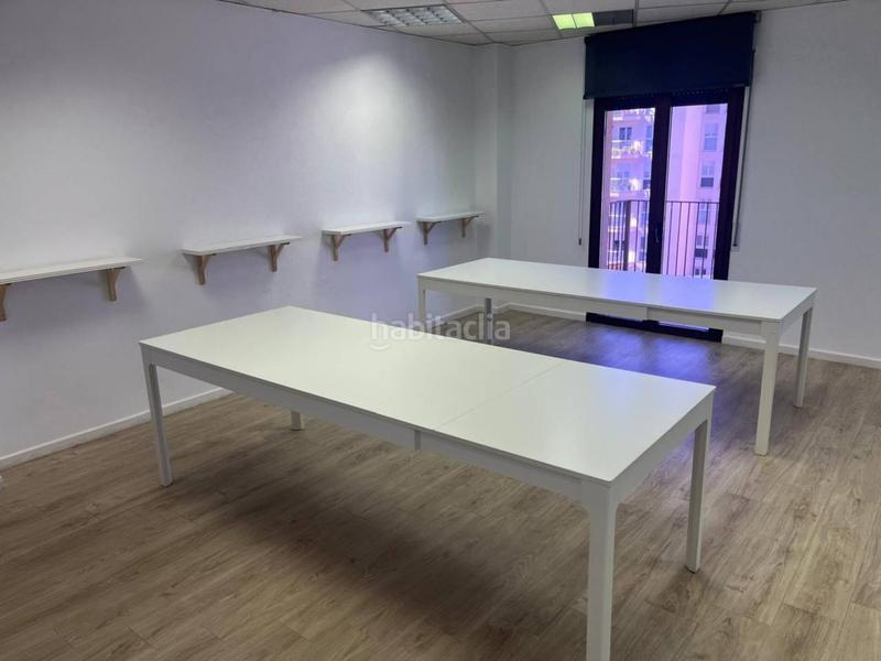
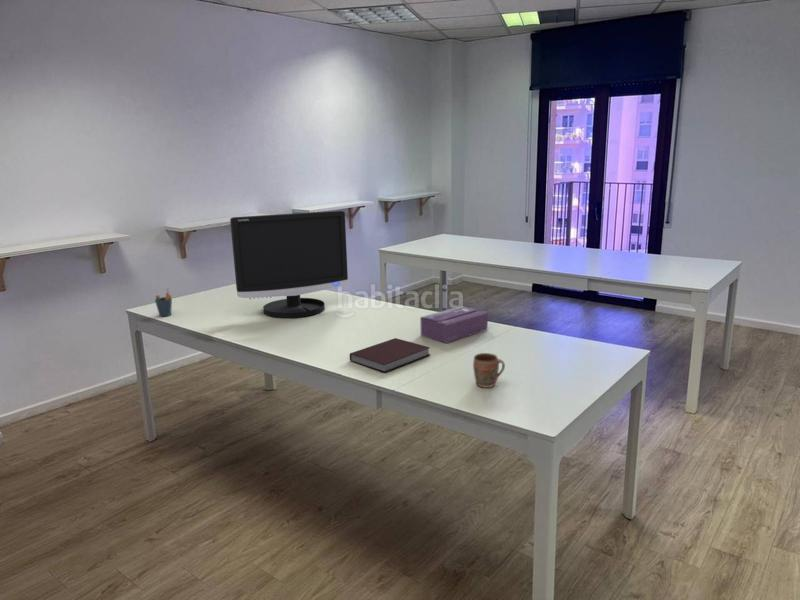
+ monitor [229,210,349,319]
+ tissue box [419,305,489,344]
+ notebook [349,337,431,373]
+ mug [472,352,506,389]
+ pen holder [154,288,173,317]
